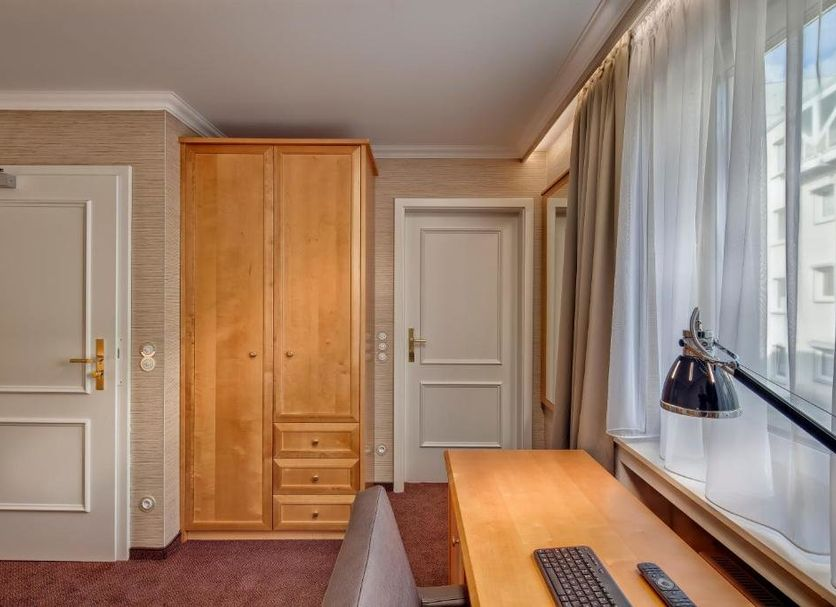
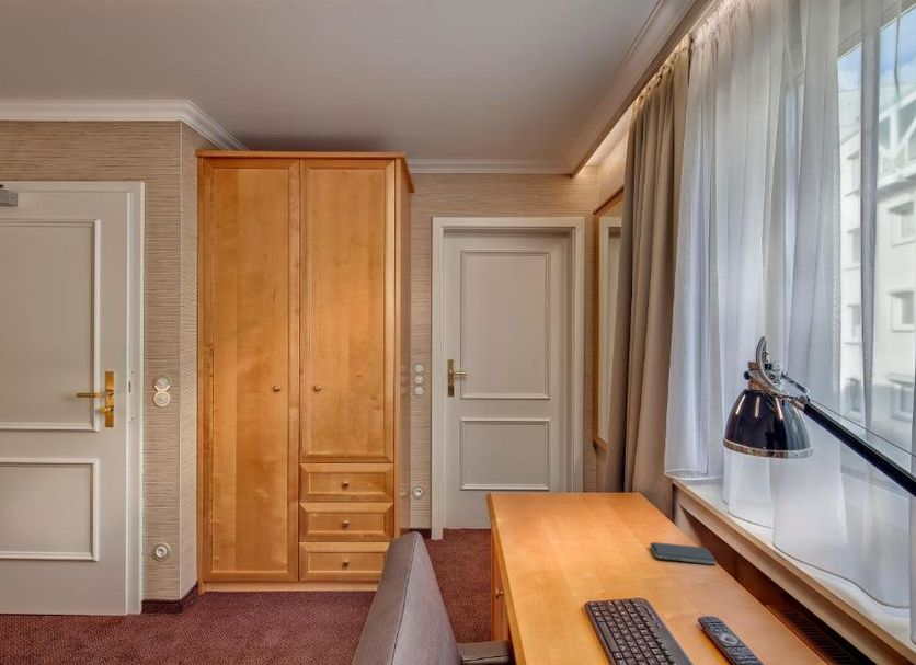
+ smartphone [649,541,717,565]
